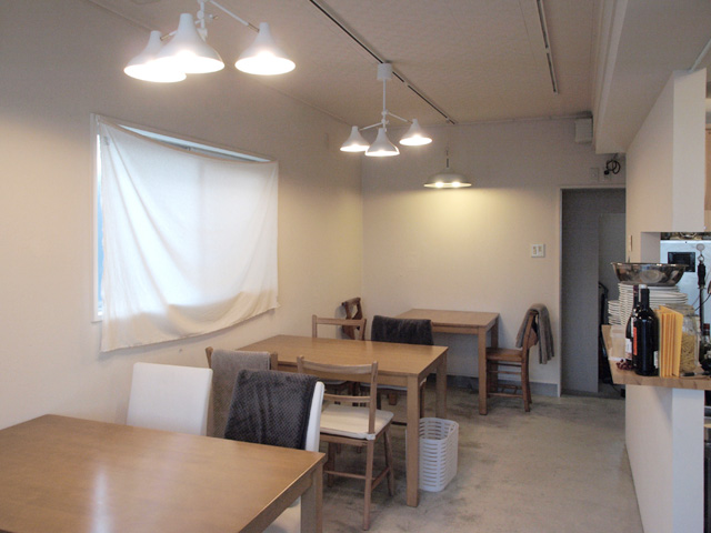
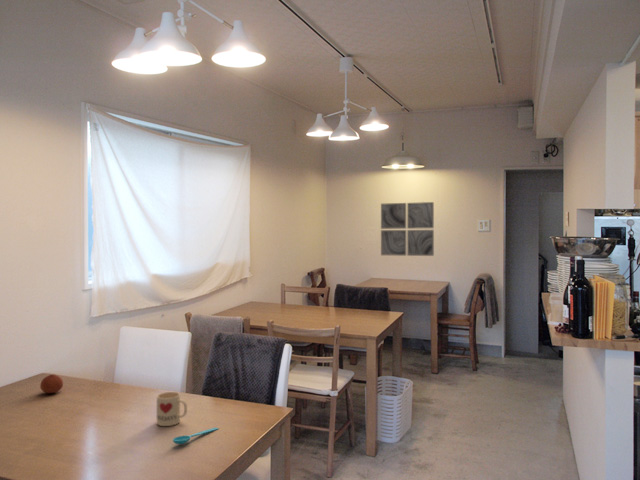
+ mug [156,391,188,427]
+ wall art [380,201,435,257]
+ spoon [172,426,220,445]
+ fruit [39,374,64,394]
